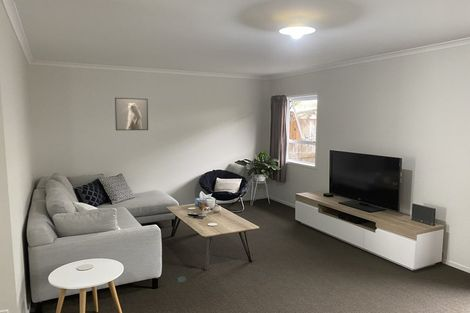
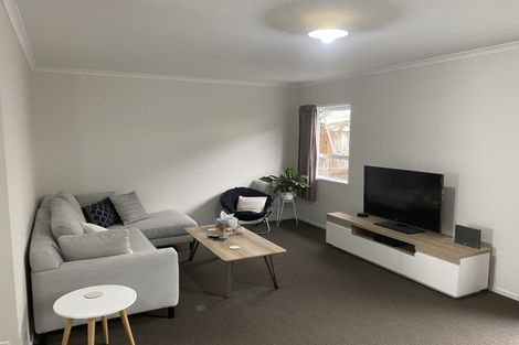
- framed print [114,97,149,131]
